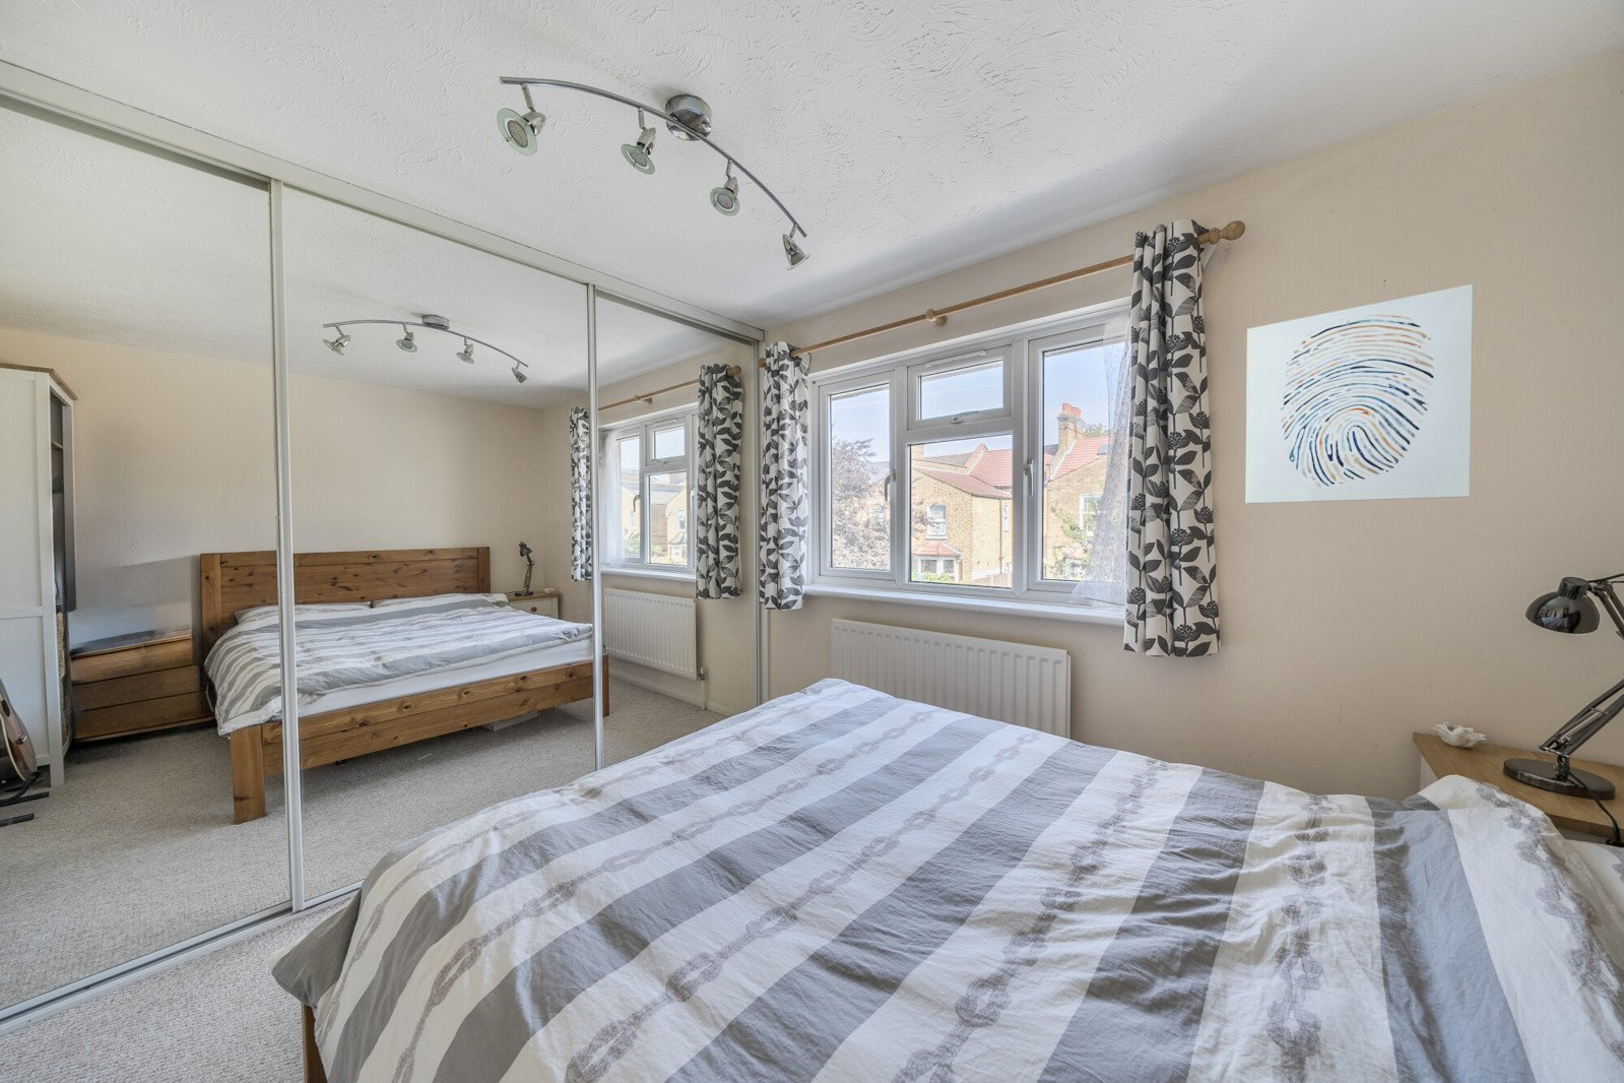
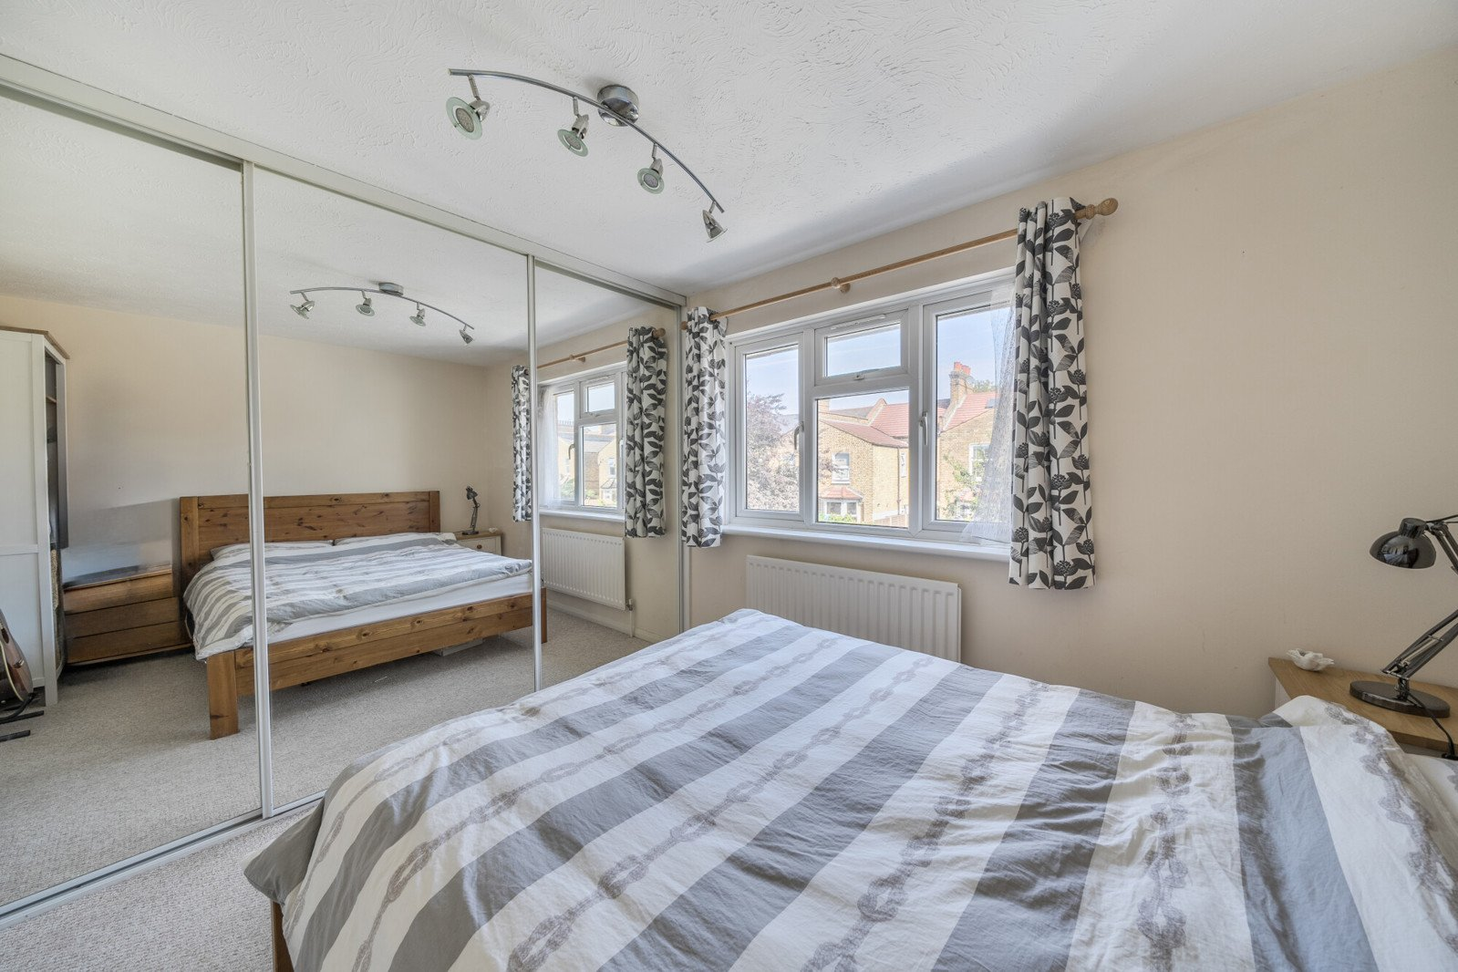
- wall art [1245,284,1474,505]
